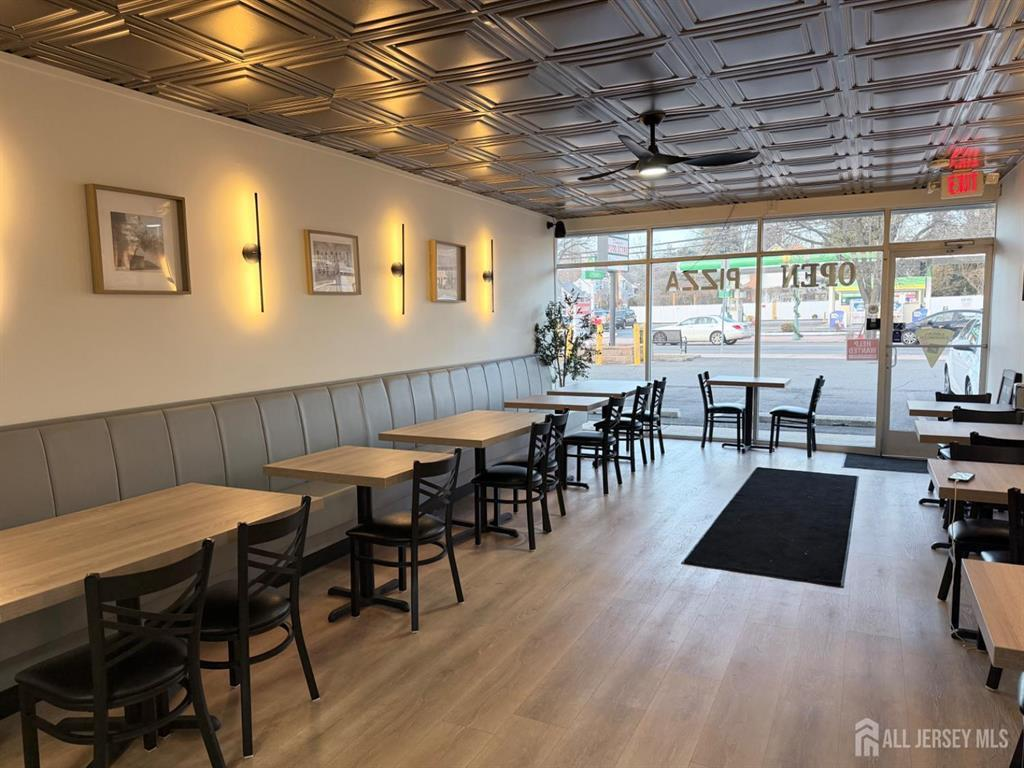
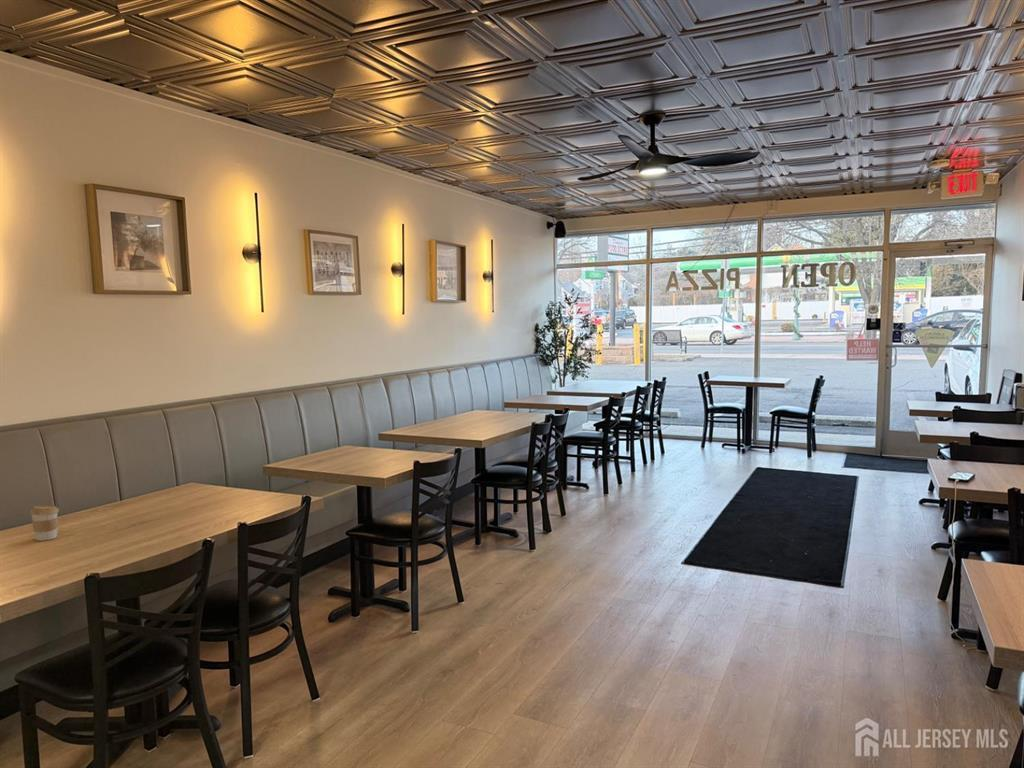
+ coffee cup [29,504,60,542]
